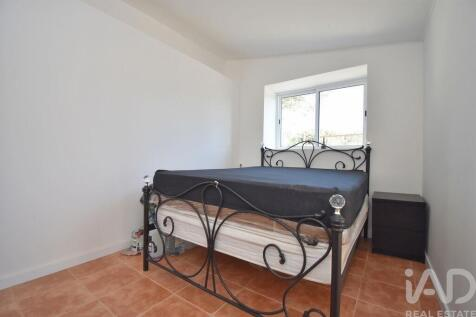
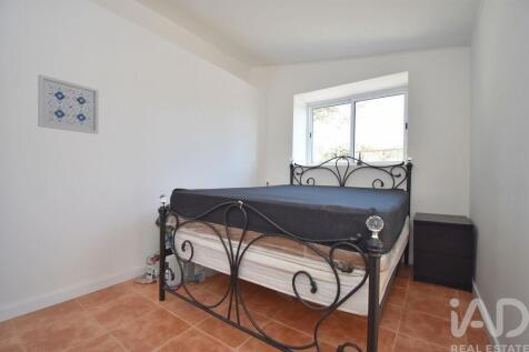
+ wall art [37,73,100,135]
